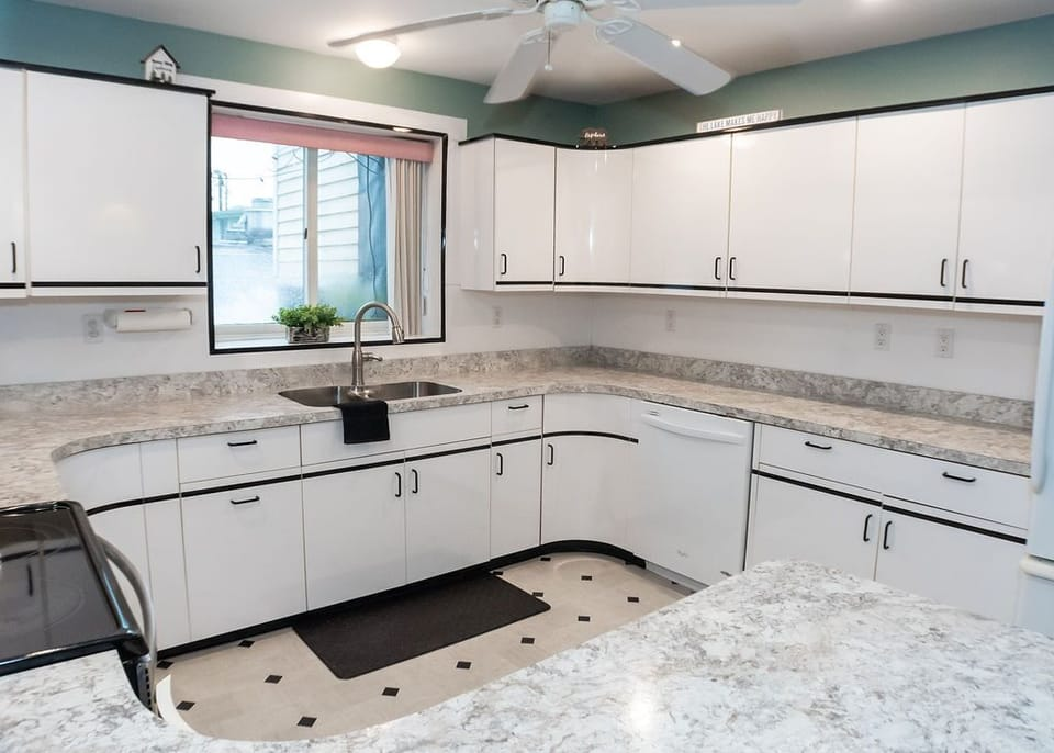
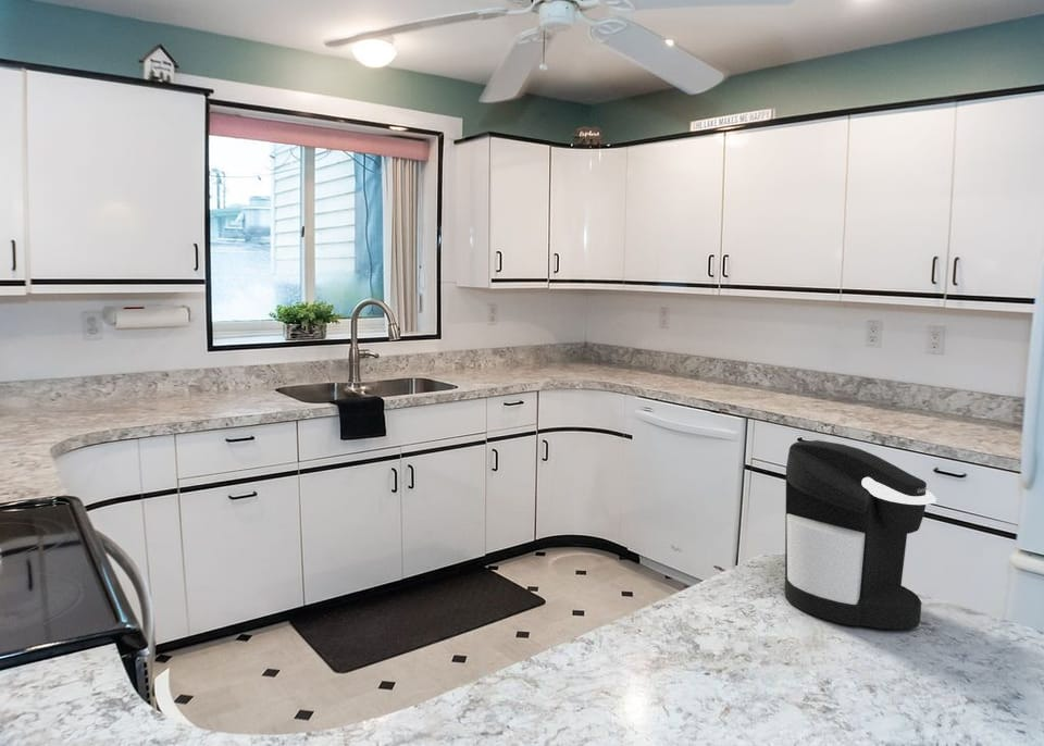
+ coffee maker [784,439,937,631]
